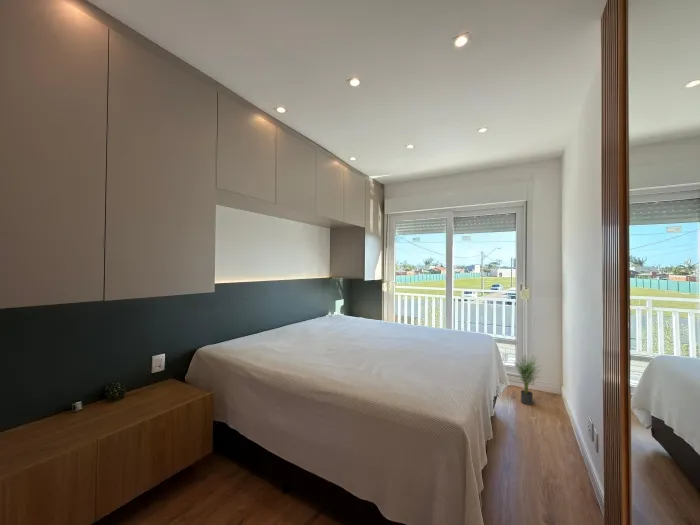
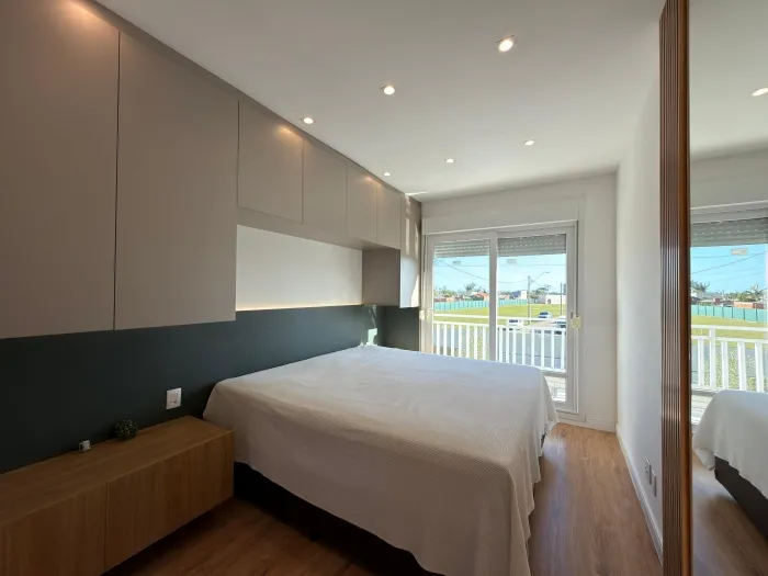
- potted plant [512,353,543,406]
